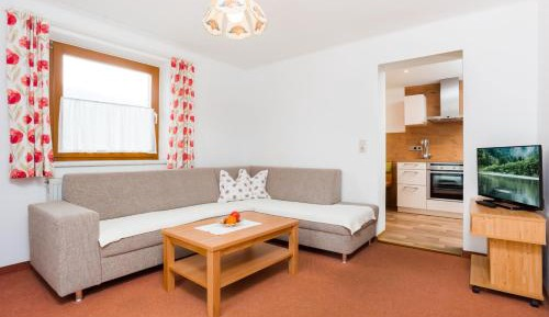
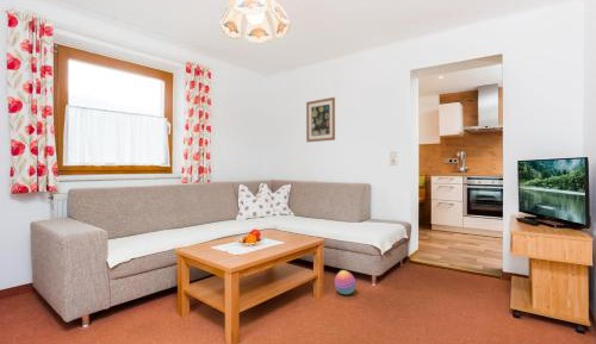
+ wall art [305,96,336,143]
+ stacking toy [334,269,356,295]
